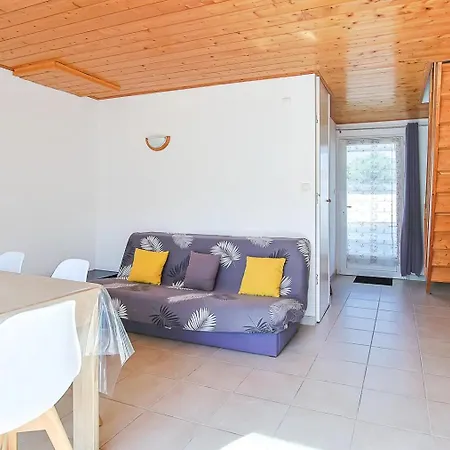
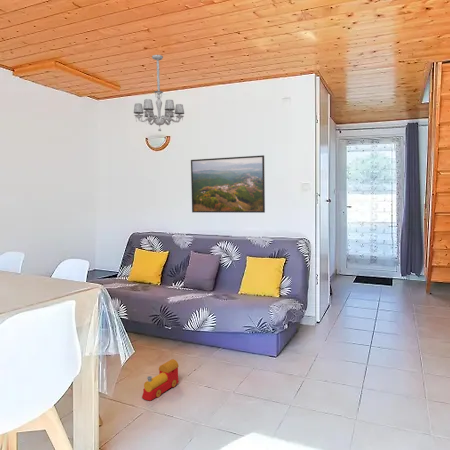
+ chandelier [133,54,185,132]
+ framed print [190,154,266,214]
+ toy train [141,358,180,401]
